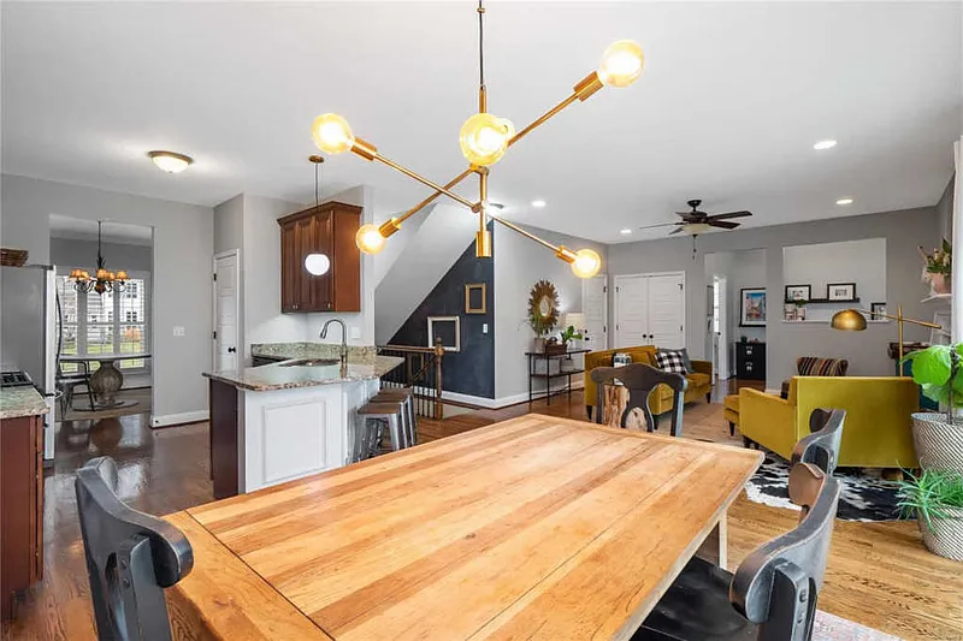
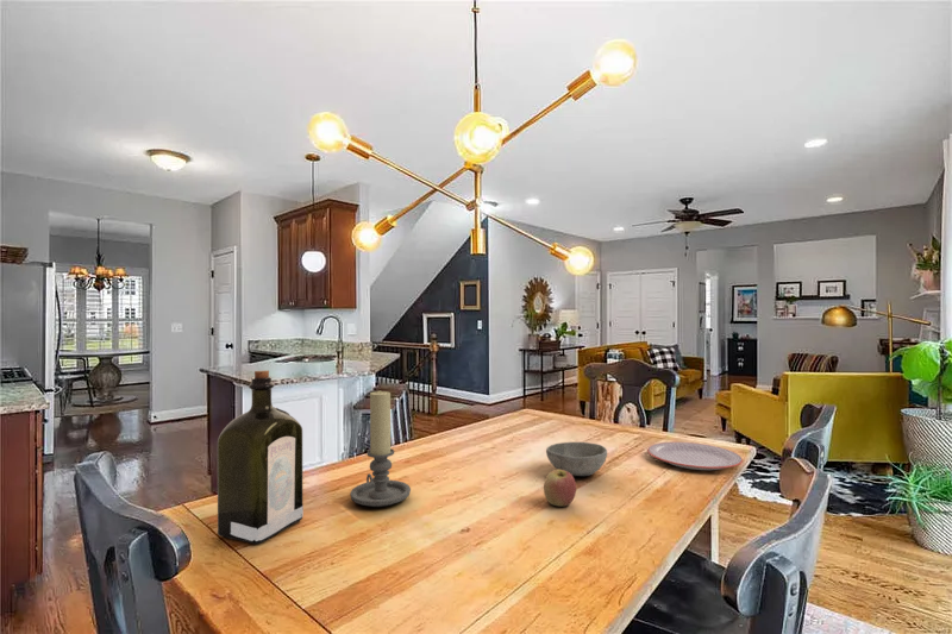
+ apple [543,469,577,508]
+ candle holder [350,389,412,508]
+ liquor [217,369,305,545]
+ bowl [545,441,608,477]
+ plate [646,441,744,471]
